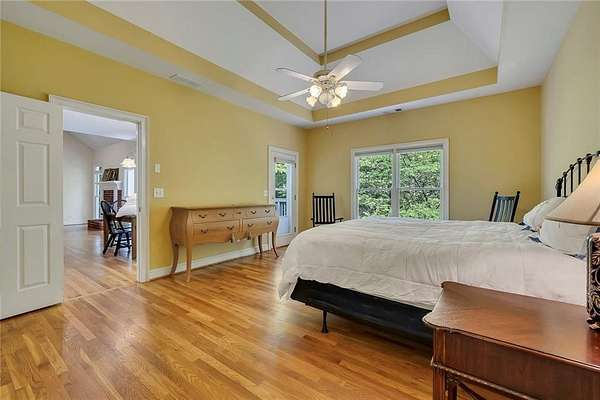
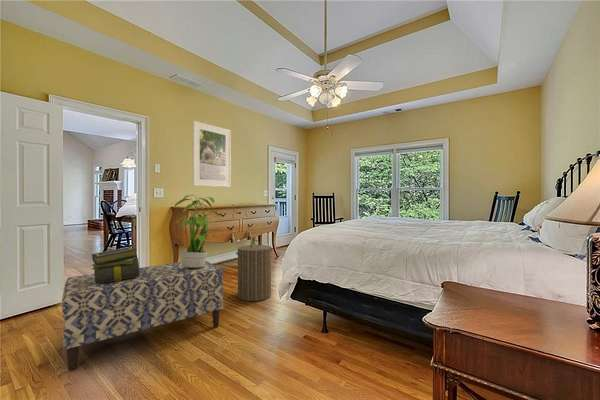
+ potted plant [173,193,220,268]
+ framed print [192,120,232,188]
+ bench [61,260,224,372]
+ laundry hamper [235,239,273,302]
+ stack of books [90,246,140,284]
